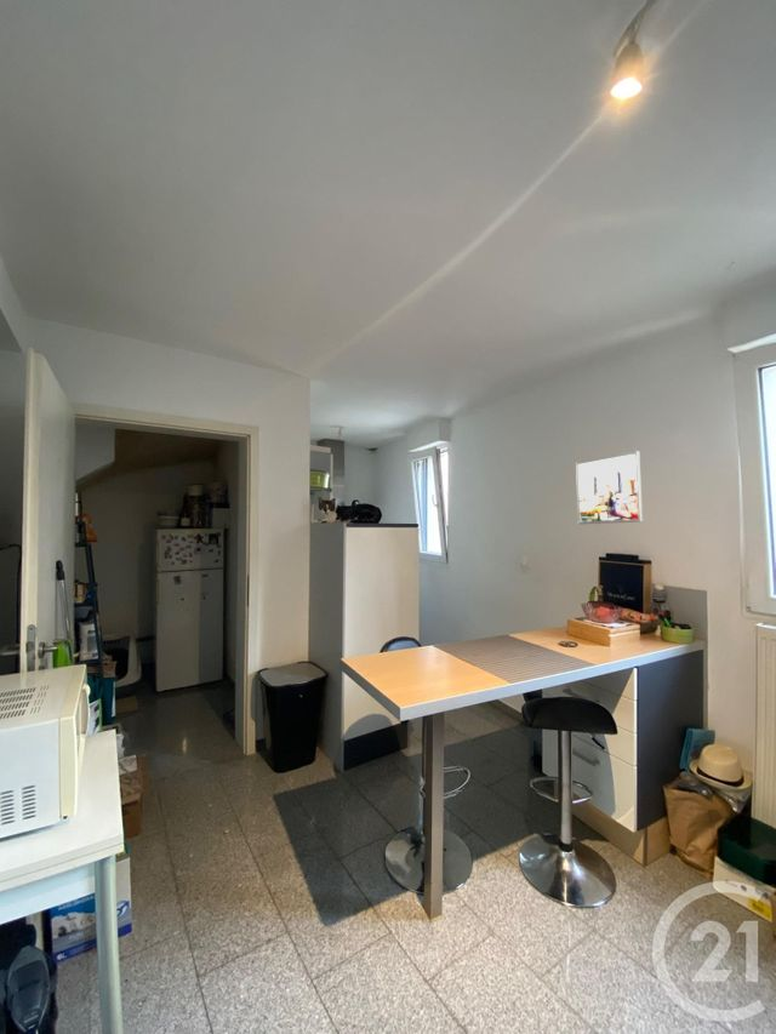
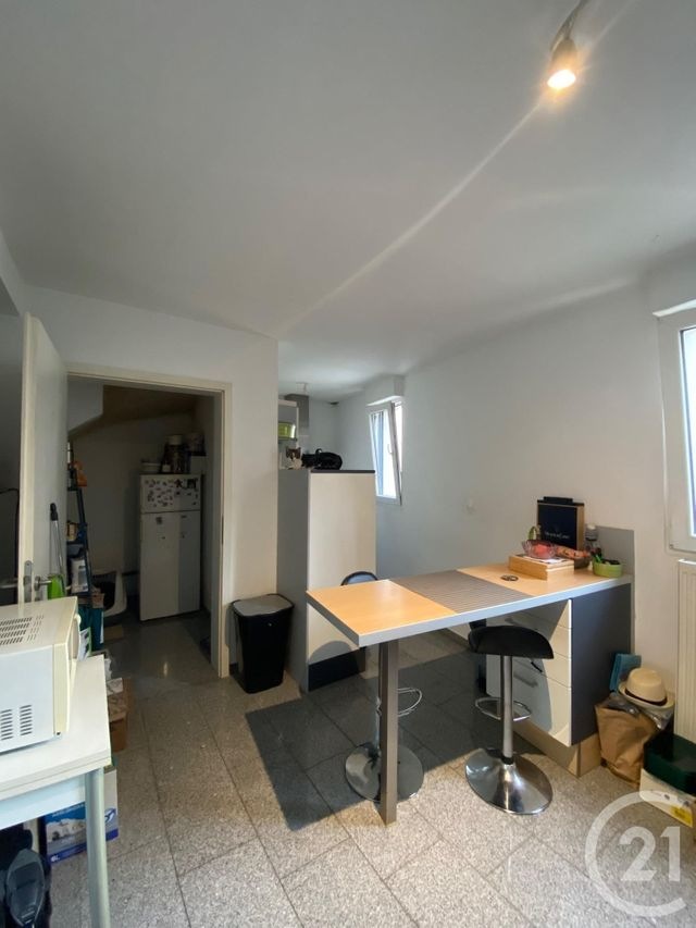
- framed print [575,450,644,525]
